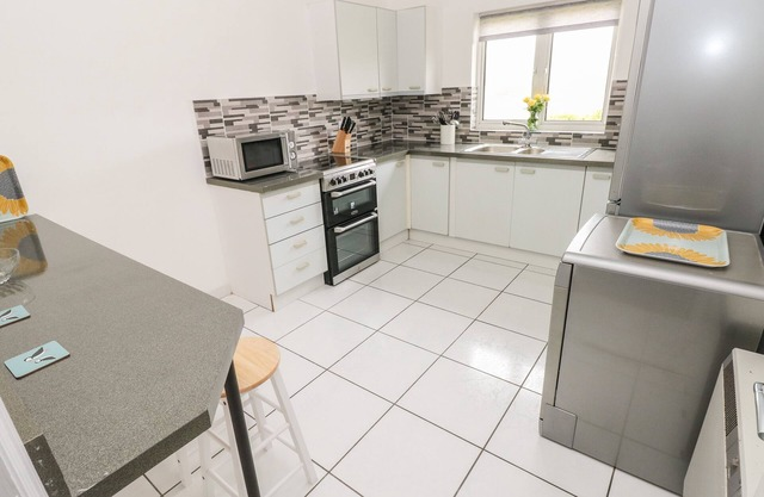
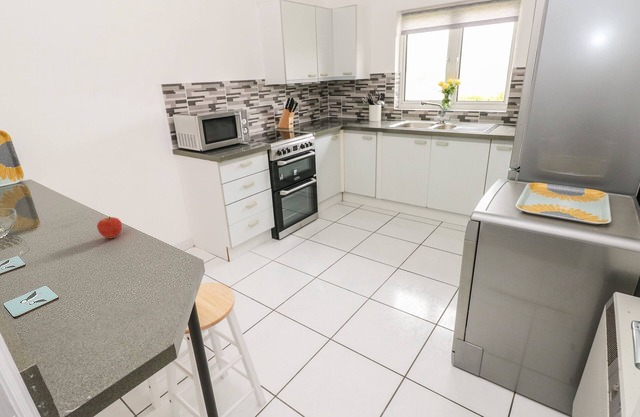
+ fruit [96,215,123,239]
